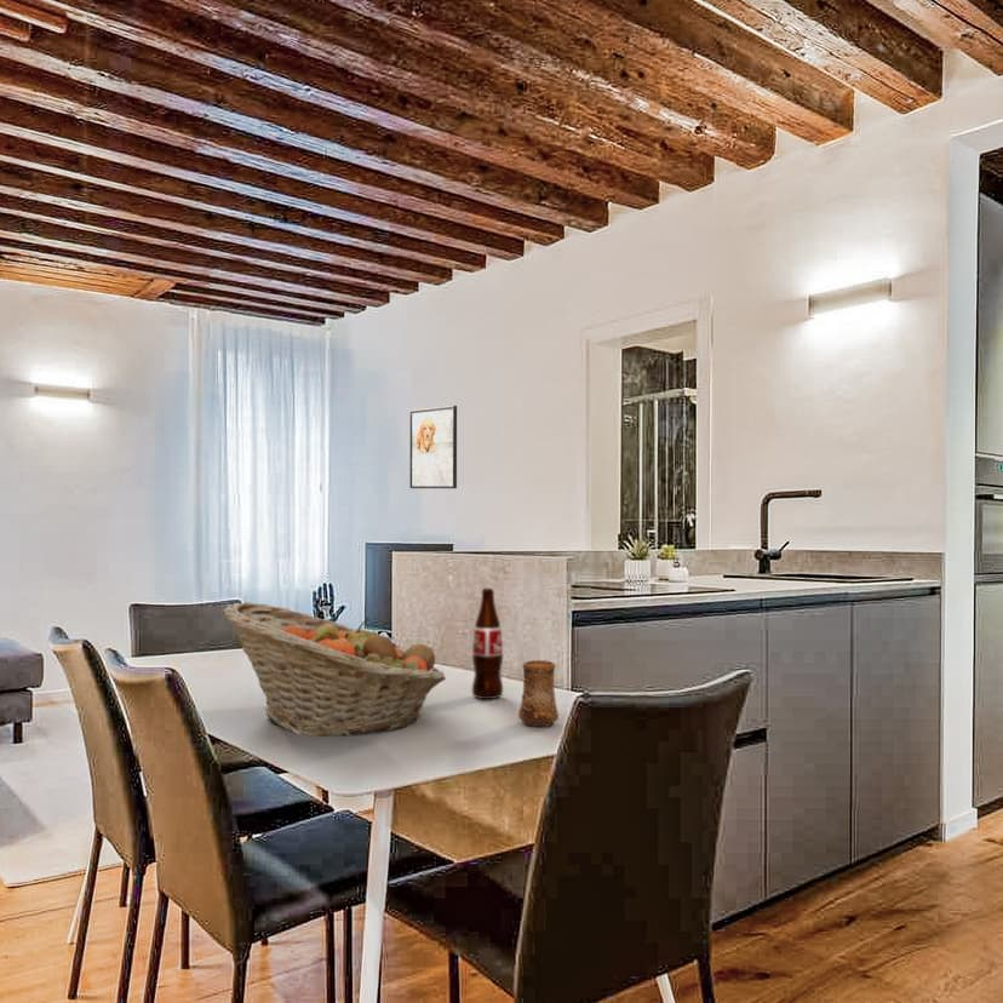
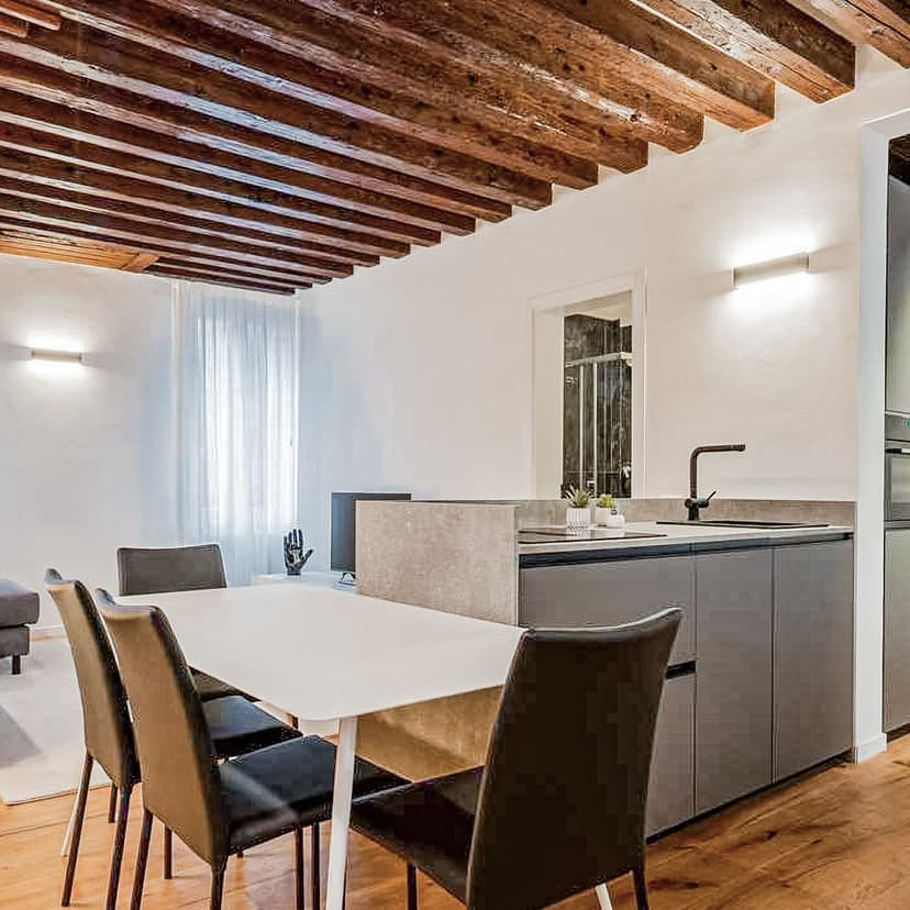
- cup [517,659,560,728]
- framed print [408,405,458,489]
- fruit basket [220,601,447,737]
- bottle [471,588,504,700]
